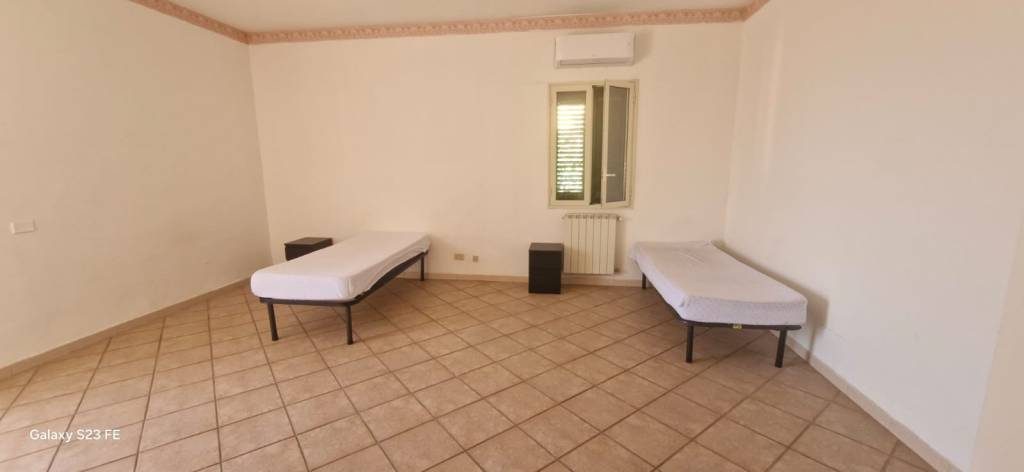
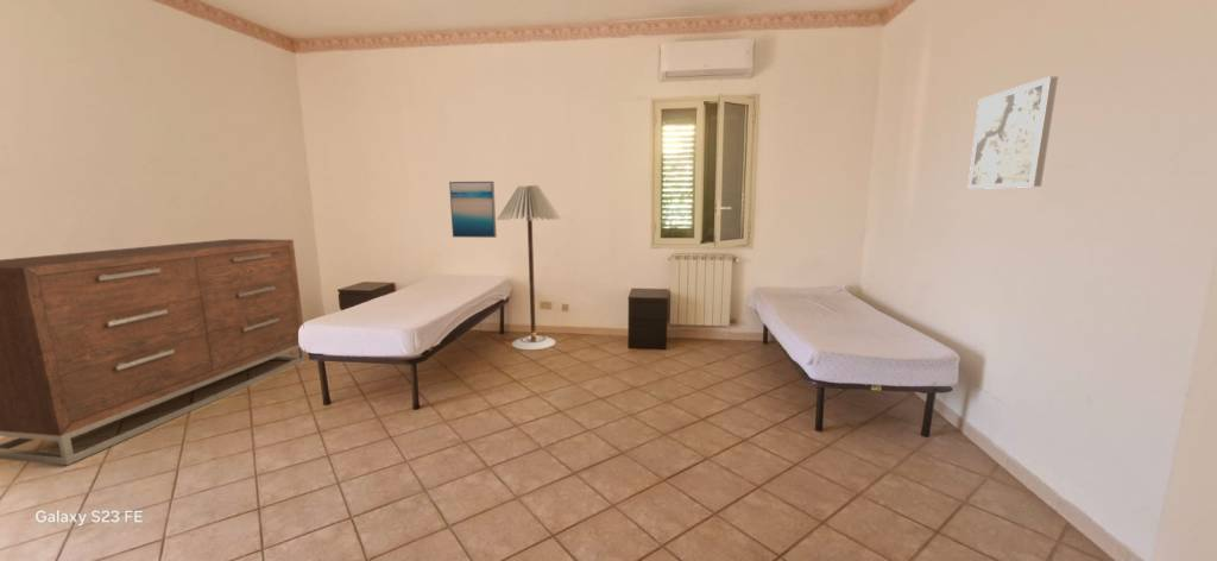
+ floor lamp [496,184,562,351]
+ wall art [966,75,1059,190]
+ wall art [448,181,498,239]
+ dresser [0,238,307,466]
